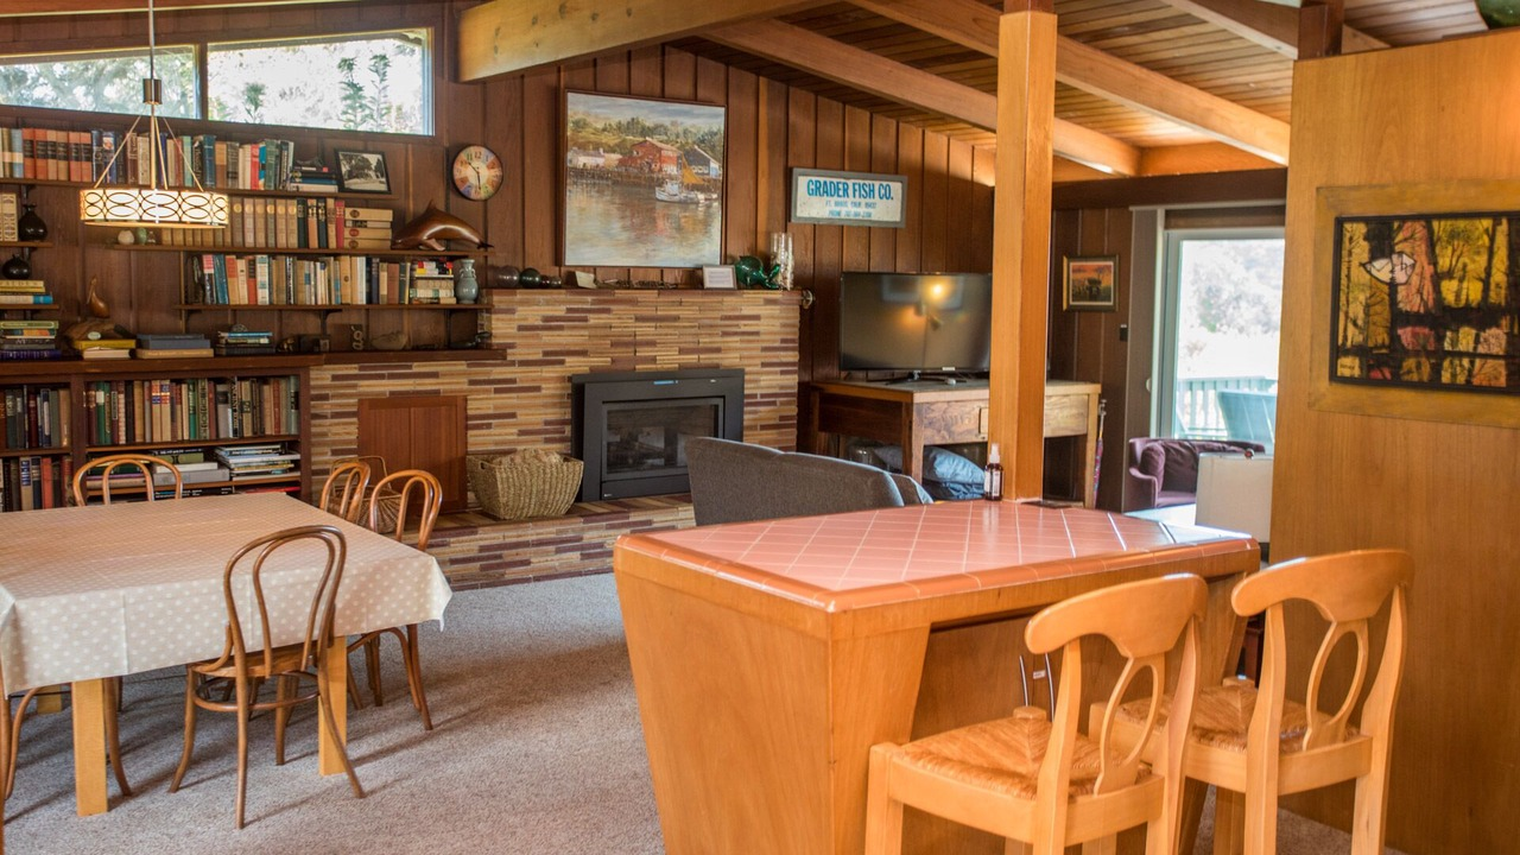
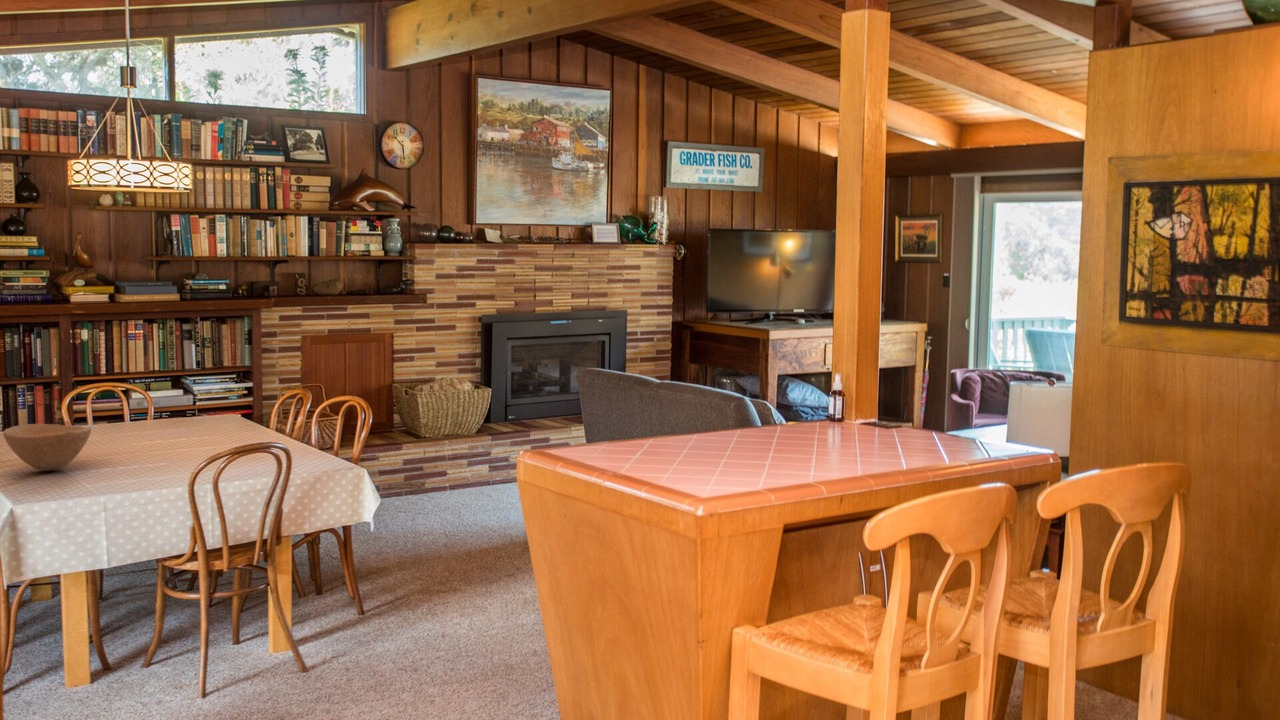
+ bowl [2,423,92,472]
